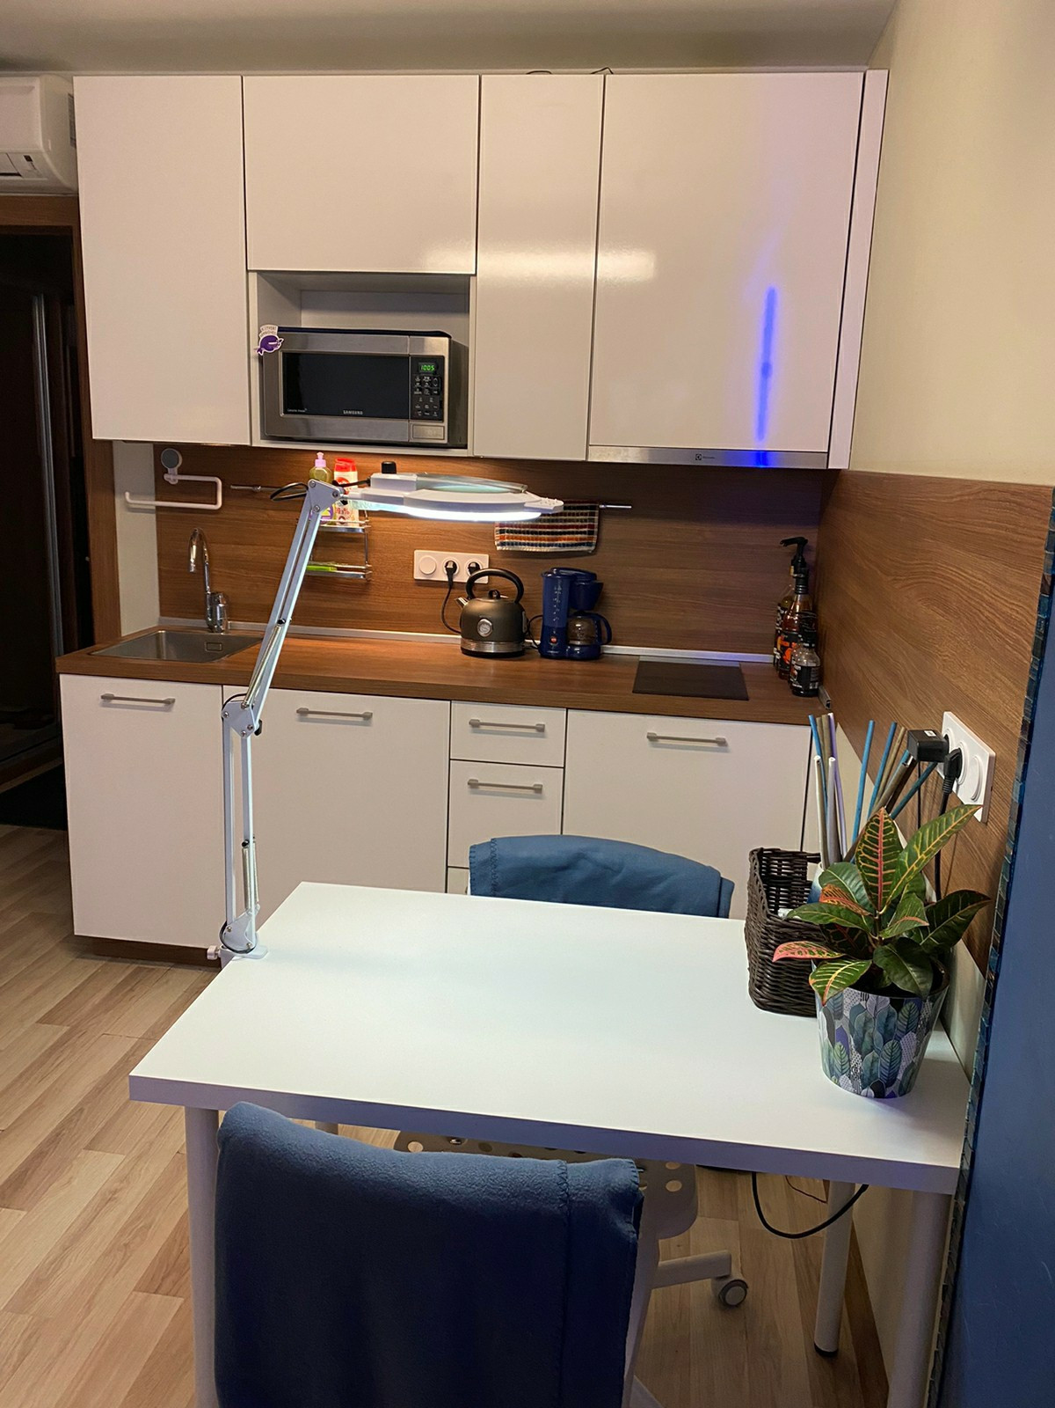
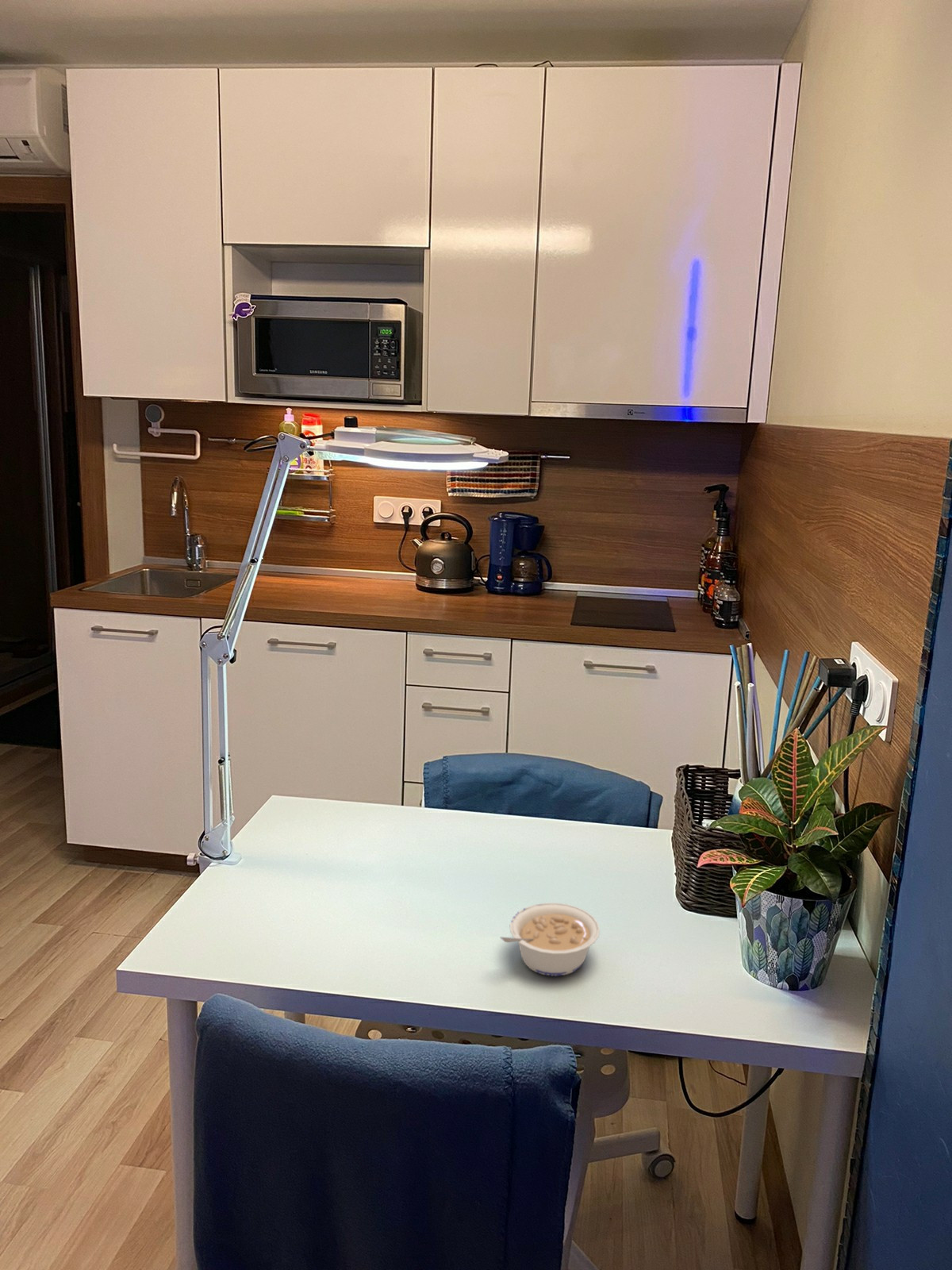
+ legume [500,902,601,977]
